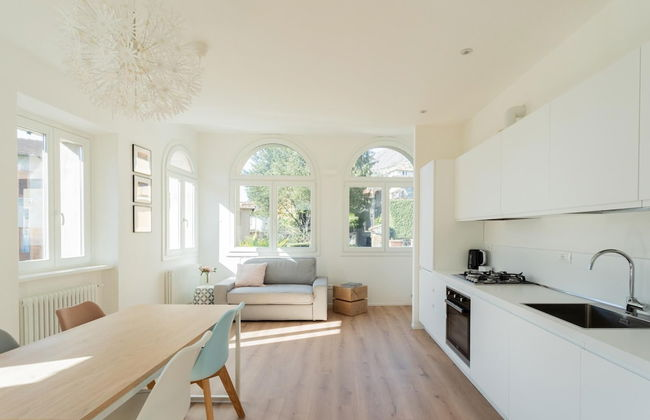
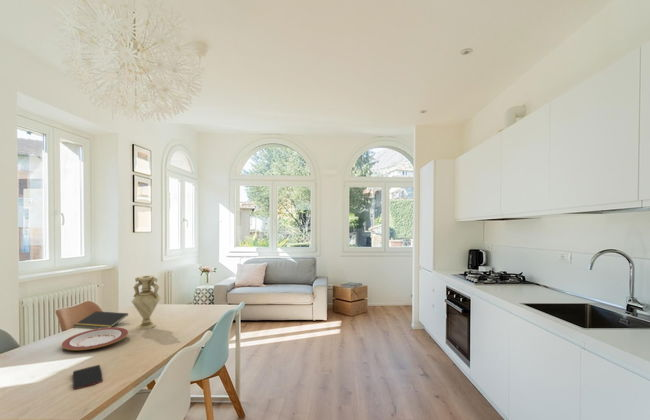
+ plate [60,326,129,351]
+ vase [130,274,162,330]
+ smartphone [72,364,104,390]
+ notepad [72,310,129,329]
